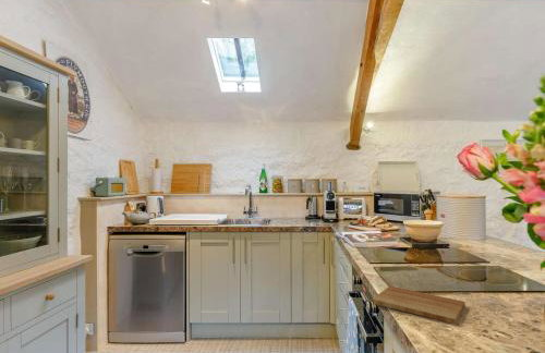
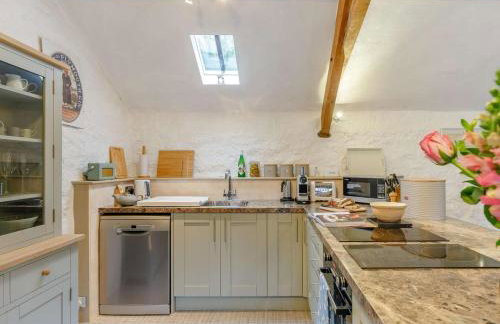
- cutting board [372,285,467,325]
